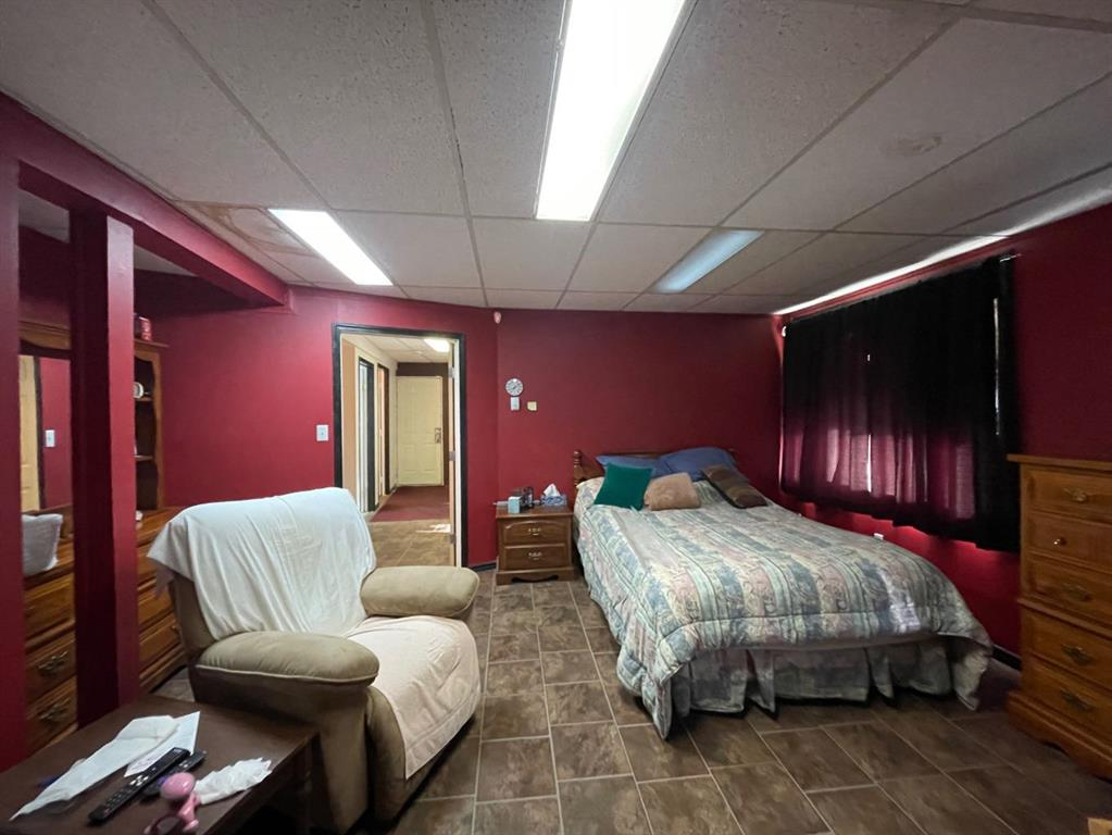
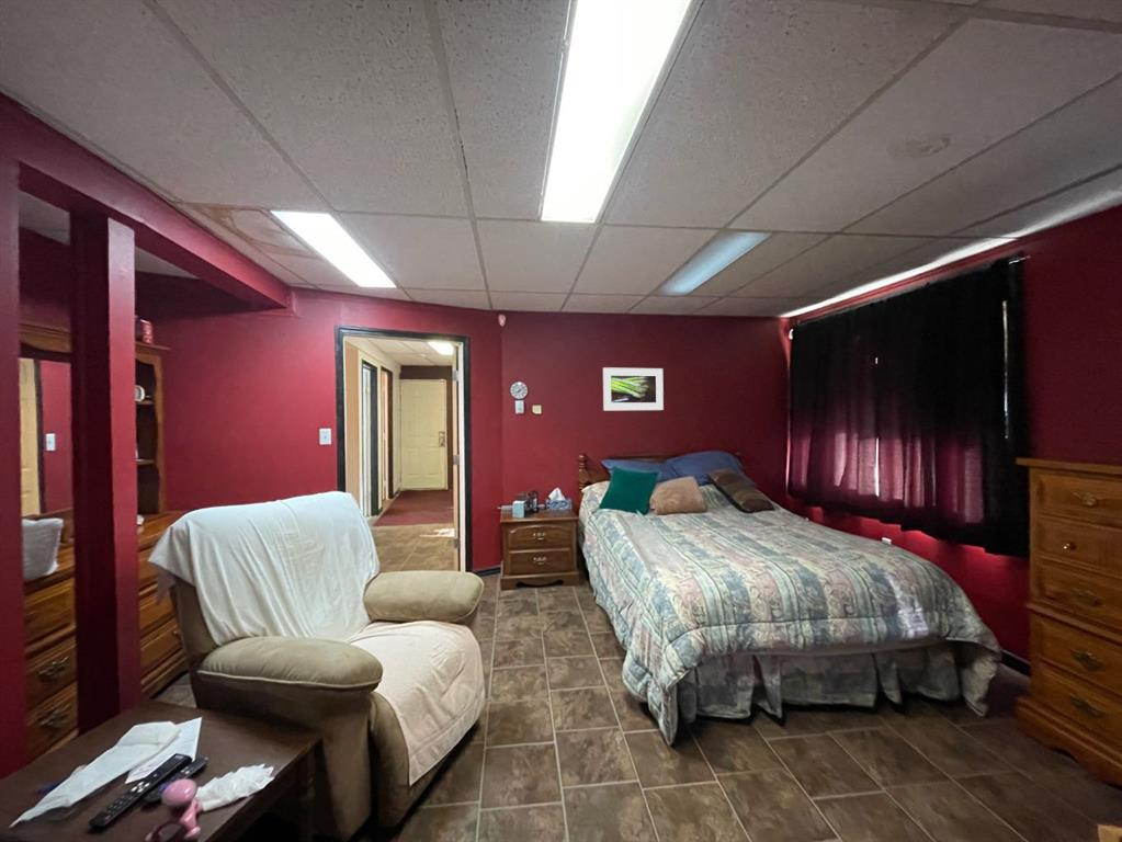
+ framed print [602,366,665,411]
